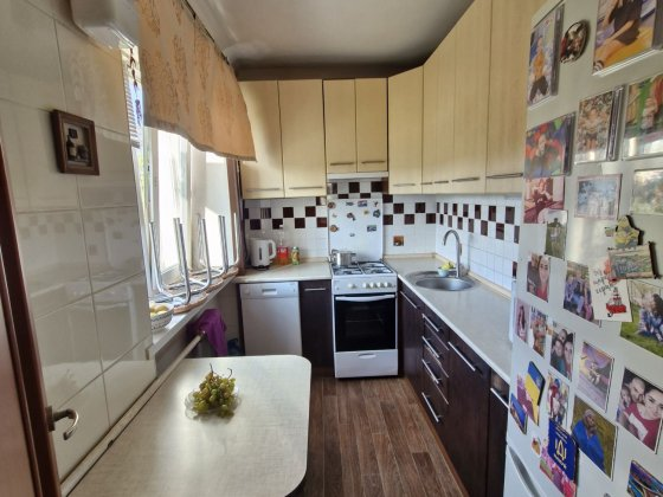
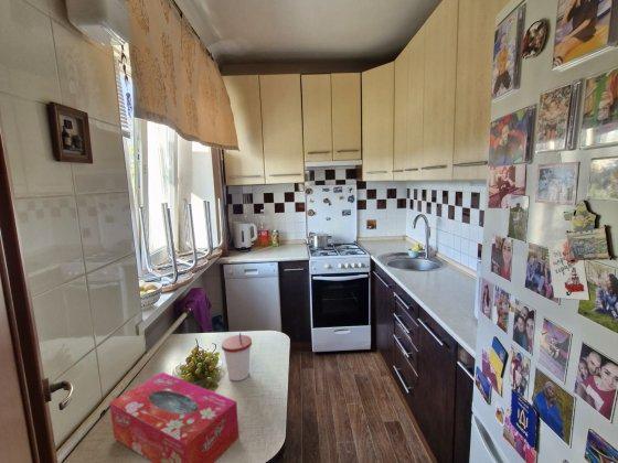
+ cup [221,332,253,383]
+ tissue box [108,372,241,463]
